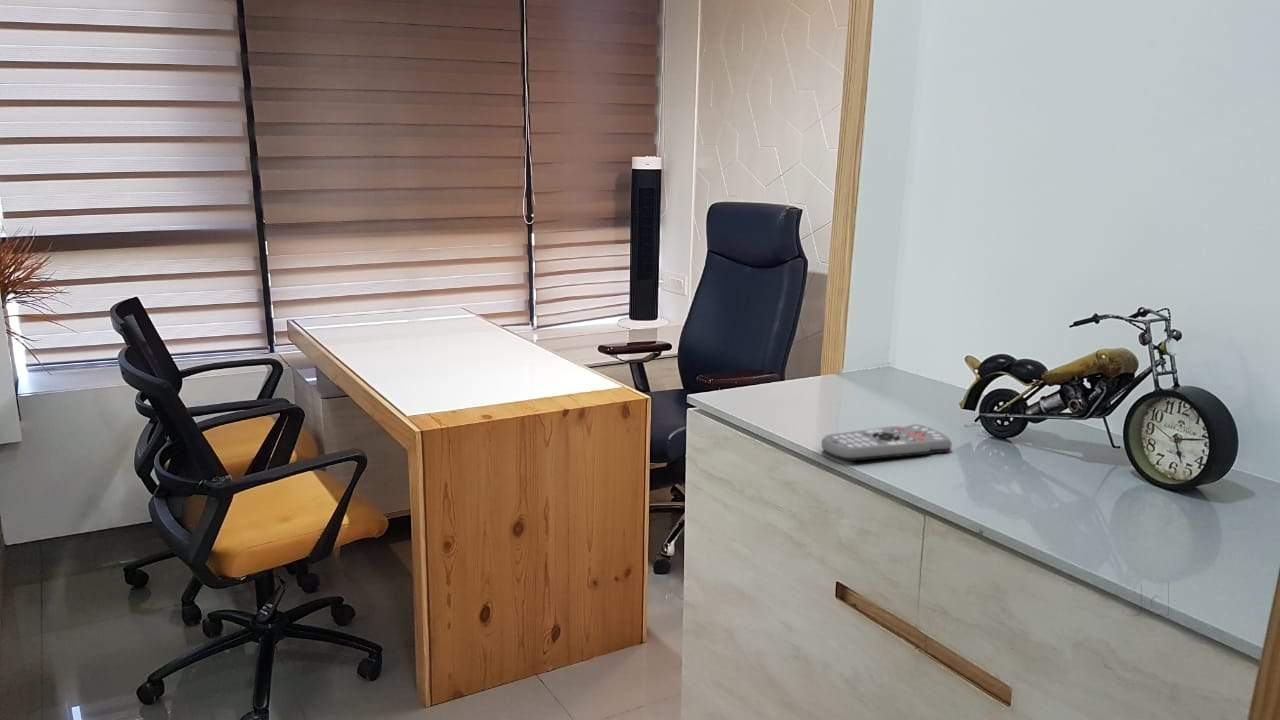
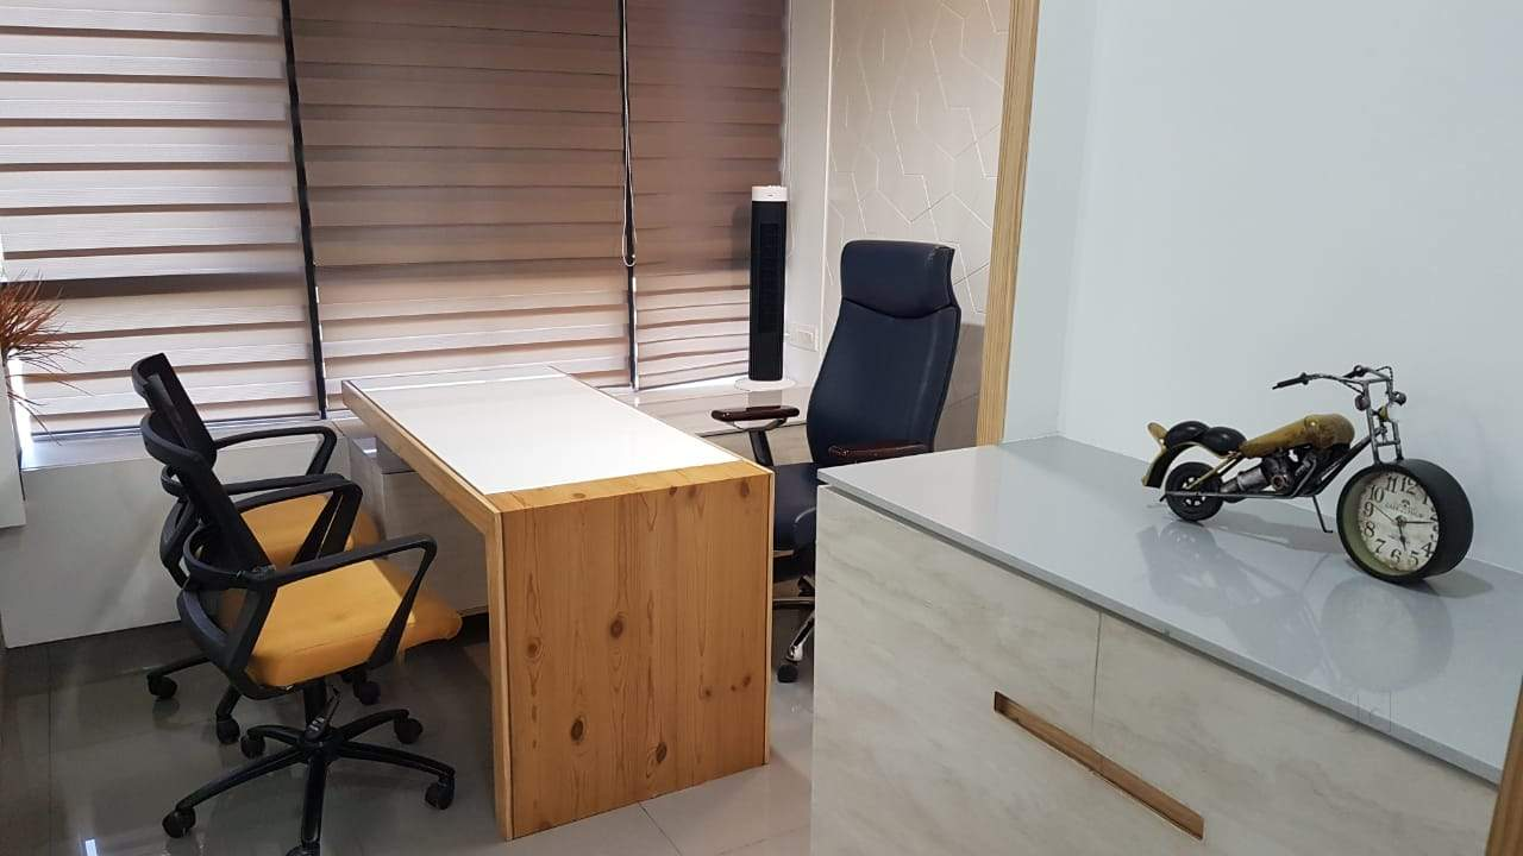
- remote control [821,423,953,462]
